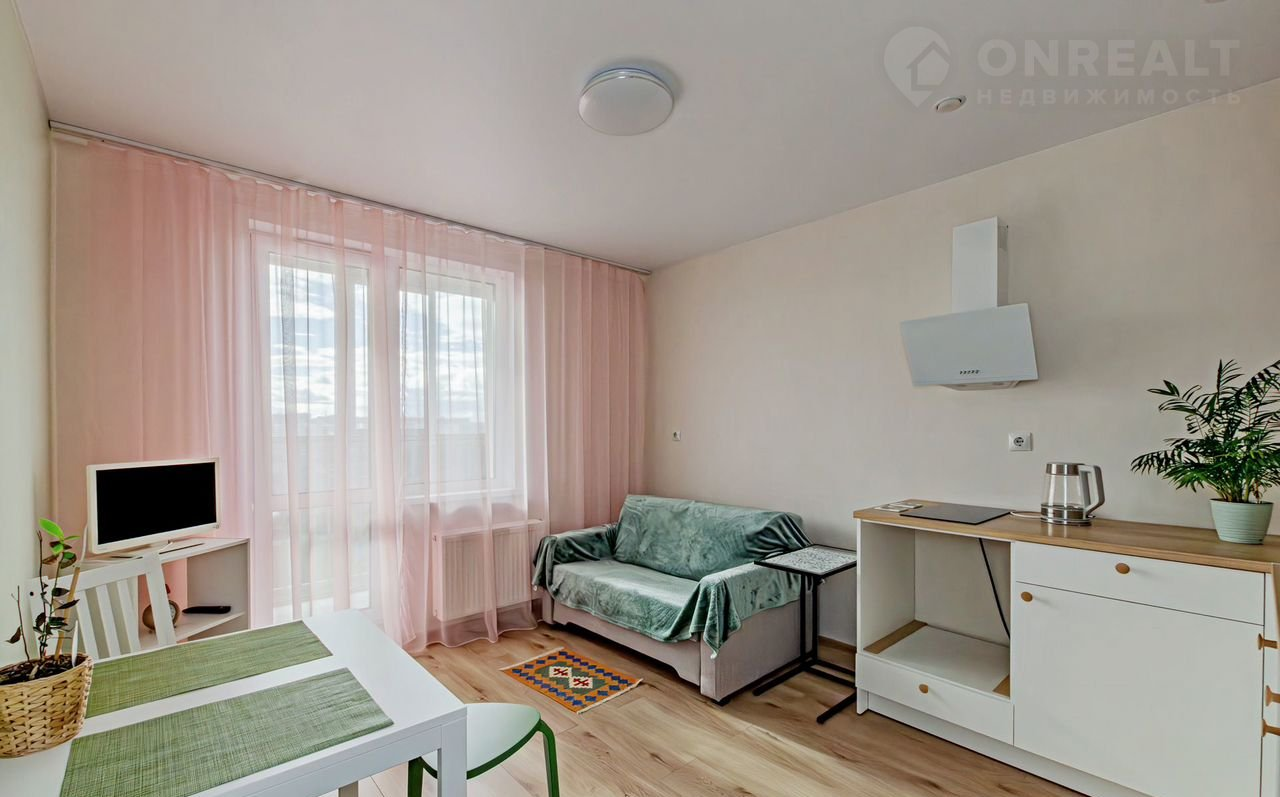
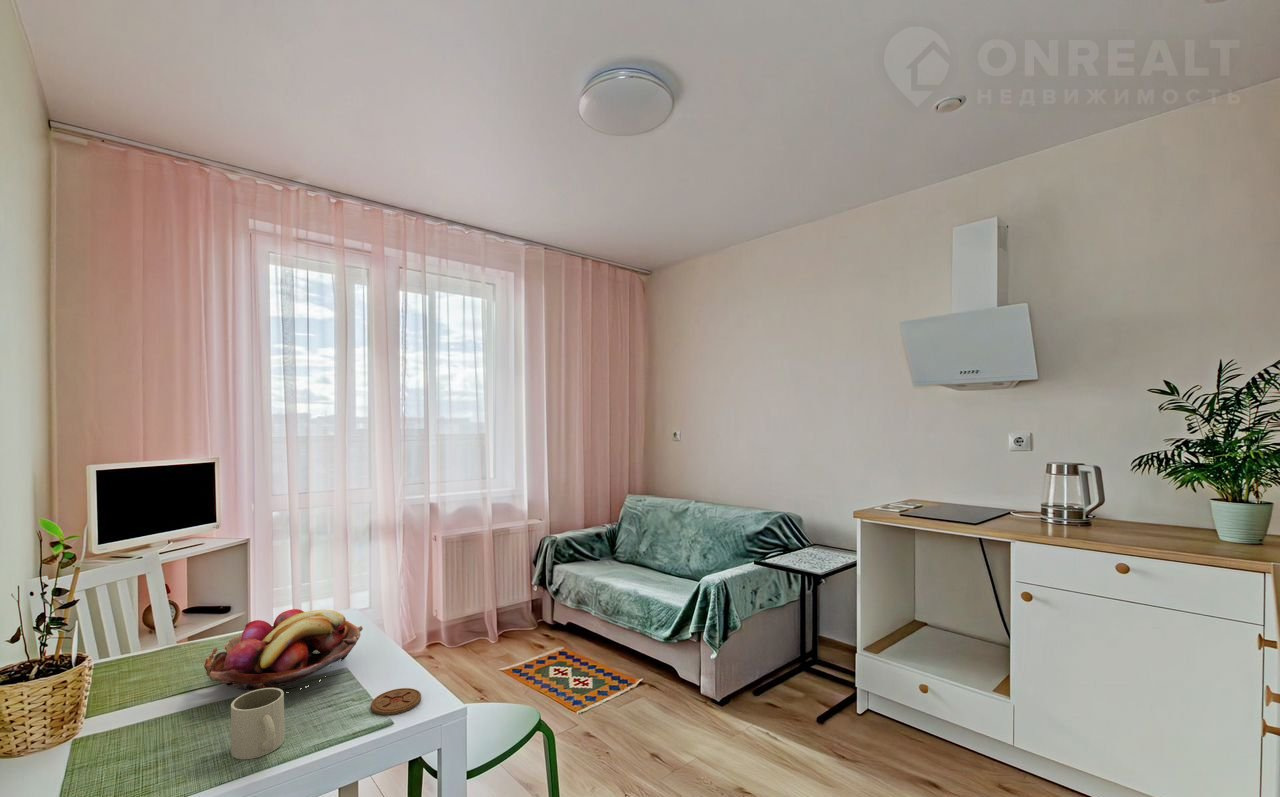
+ mug [230,687,285,760]
+ fruit basket [203,608,364,692]
+ coaster [370,687,422,716]
